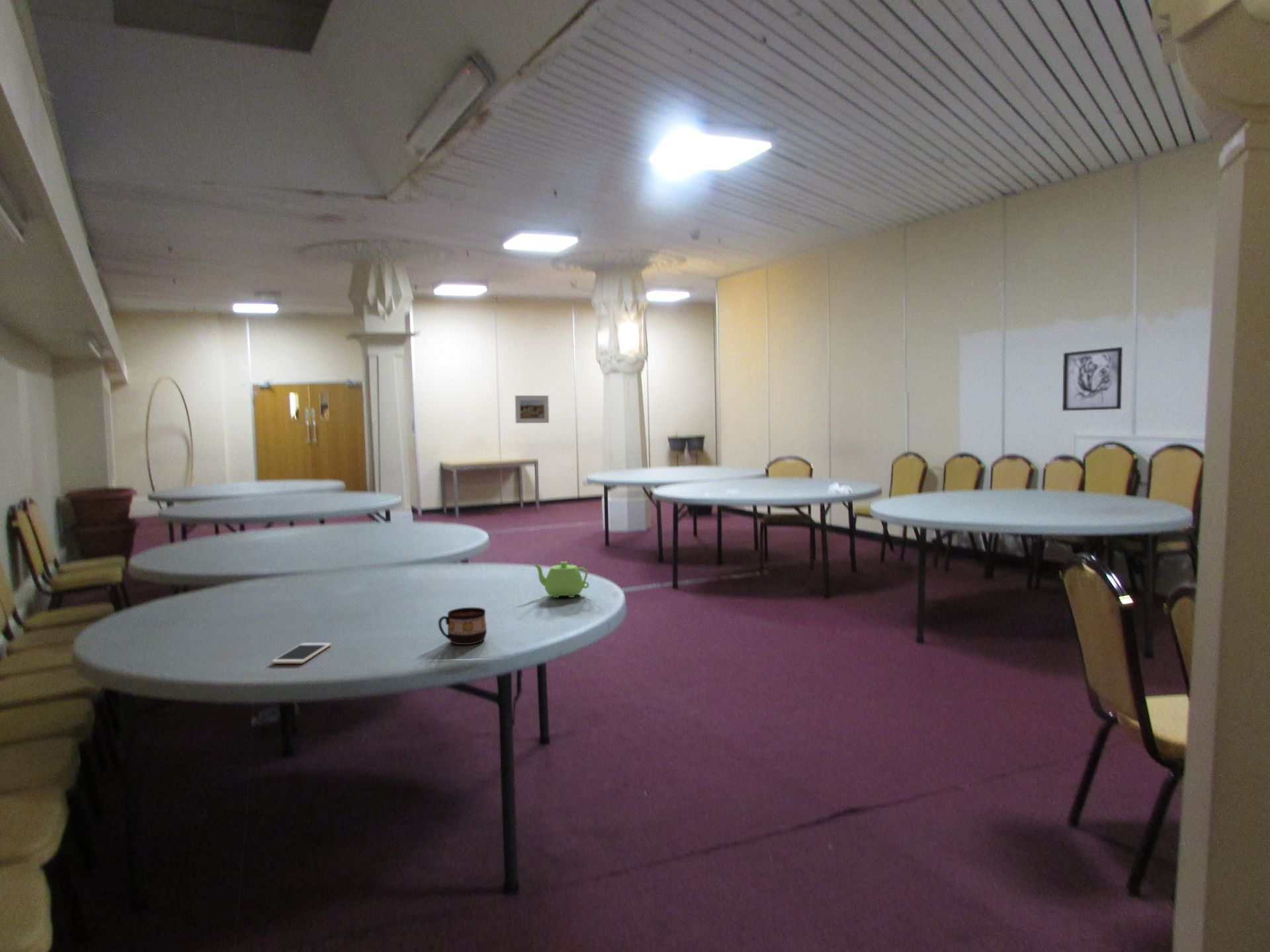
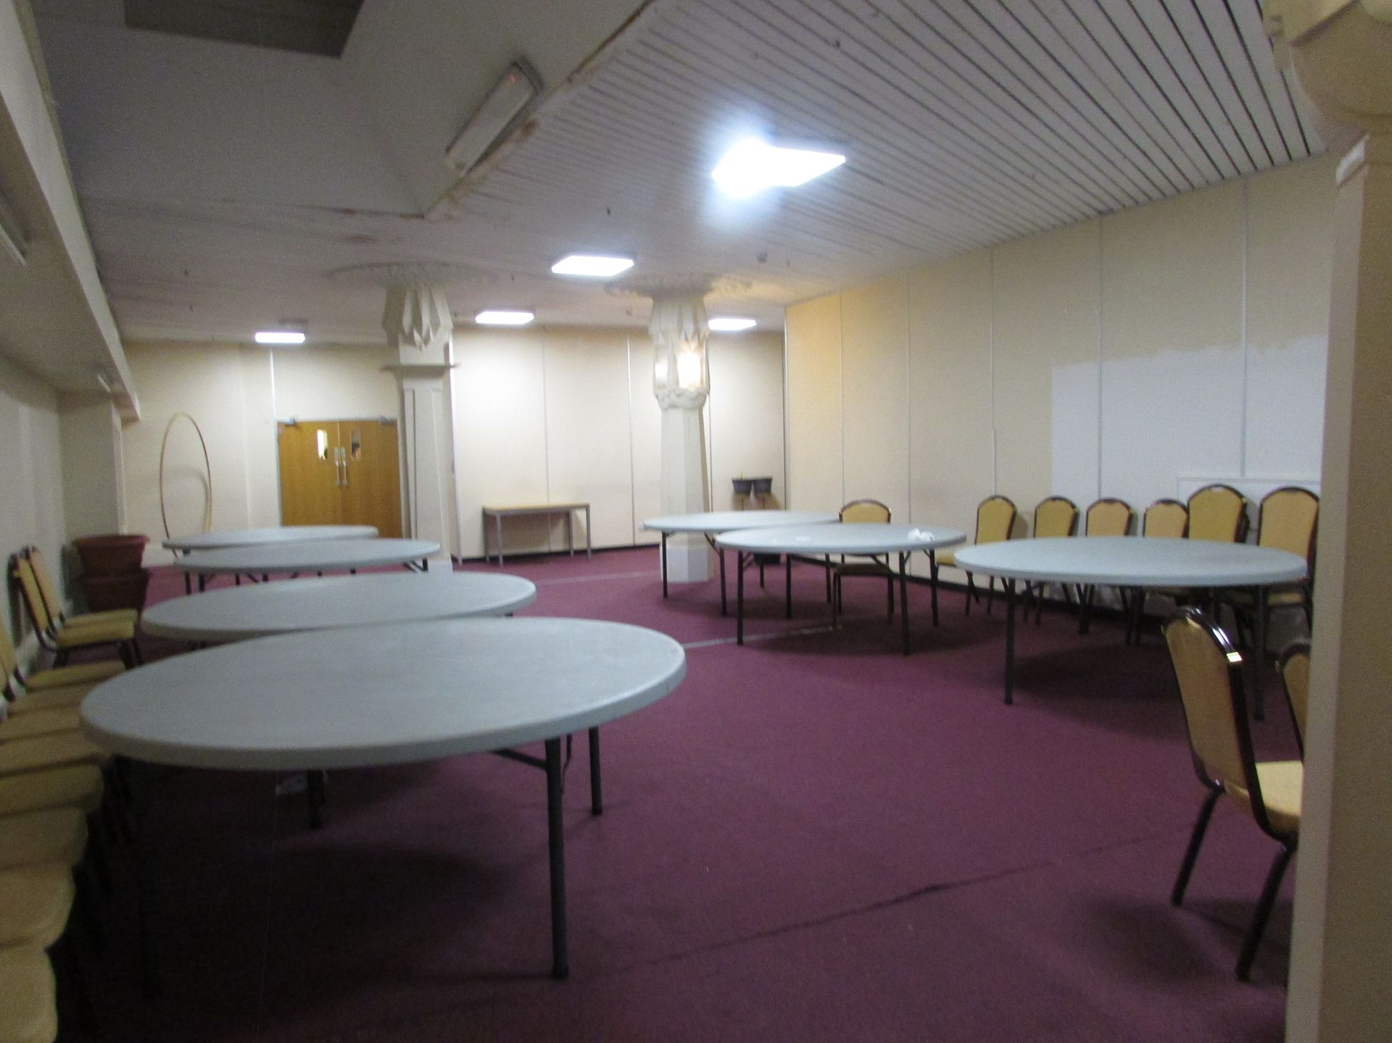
- cup [438,607,487,645]
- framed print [515,395,550,424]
- teapot [532,561,589,598]
- wall art [1062,346,1123,412]
- cell phone [271,643,332,664]
